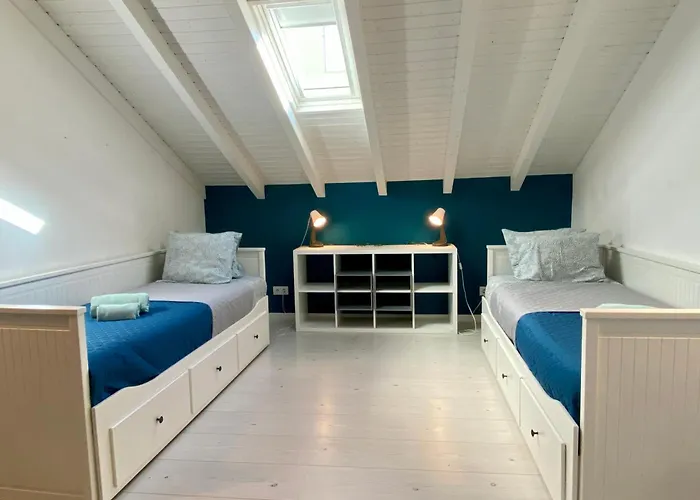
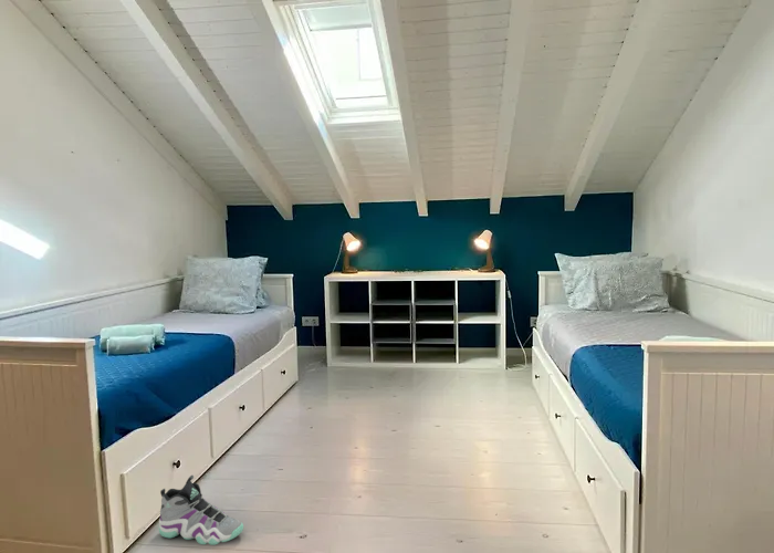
+ sneaker [158,474,244,546]
